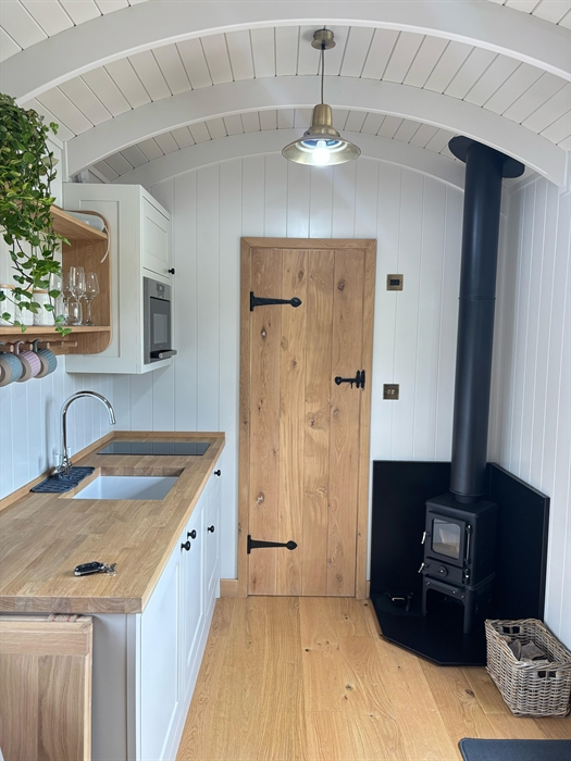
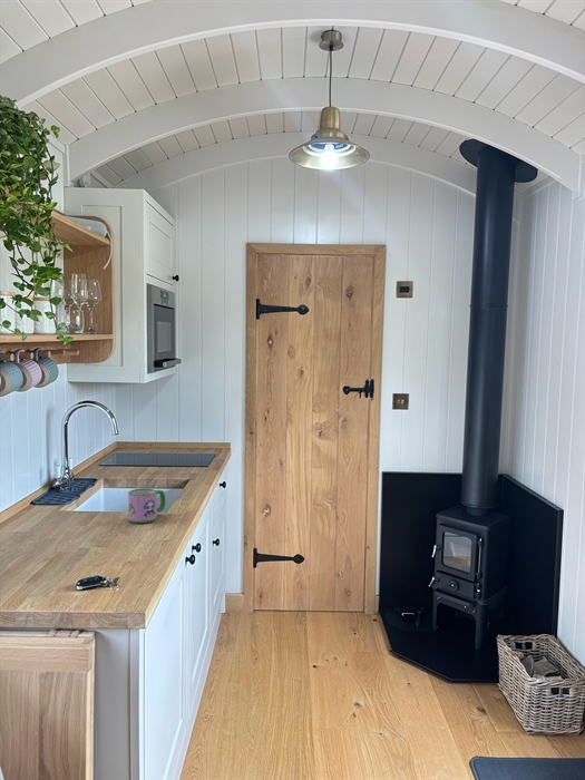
+ mug [127,487,166,524]
